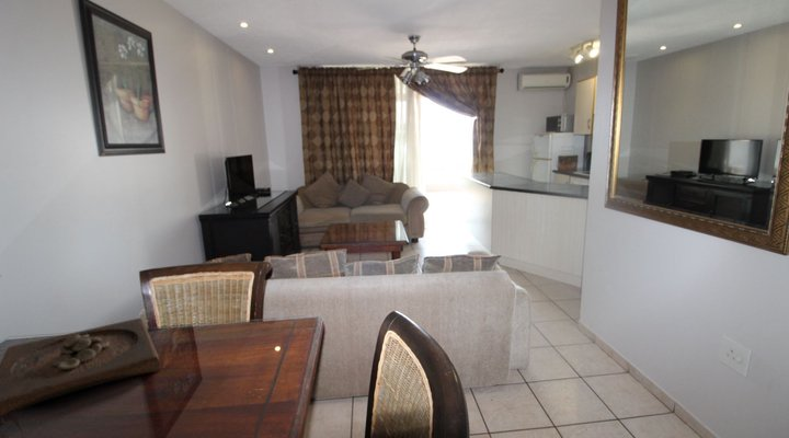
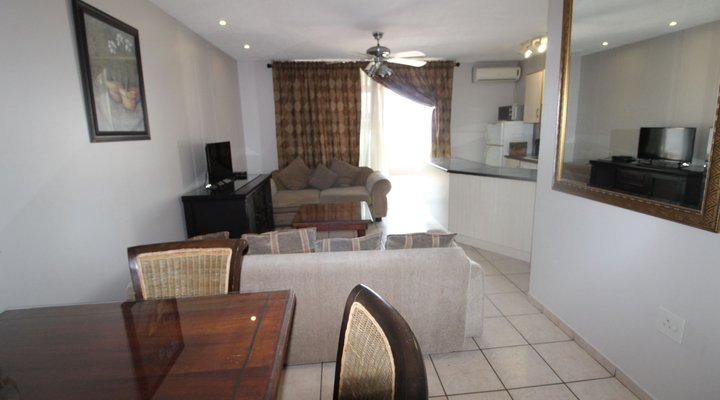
- wooden tray [0,316,162,419]
